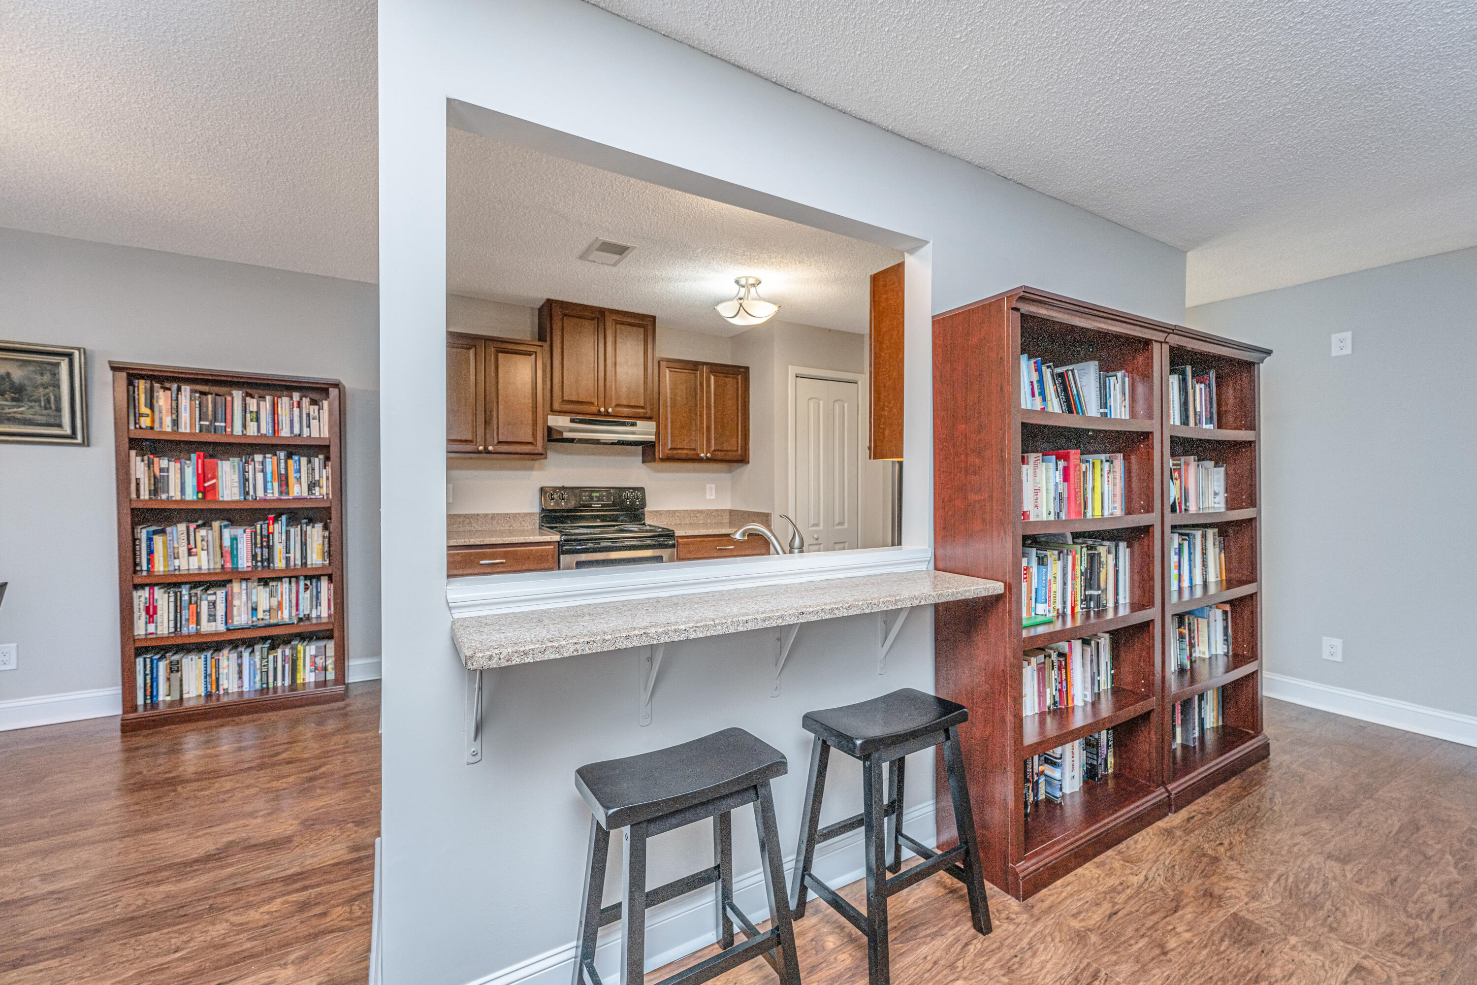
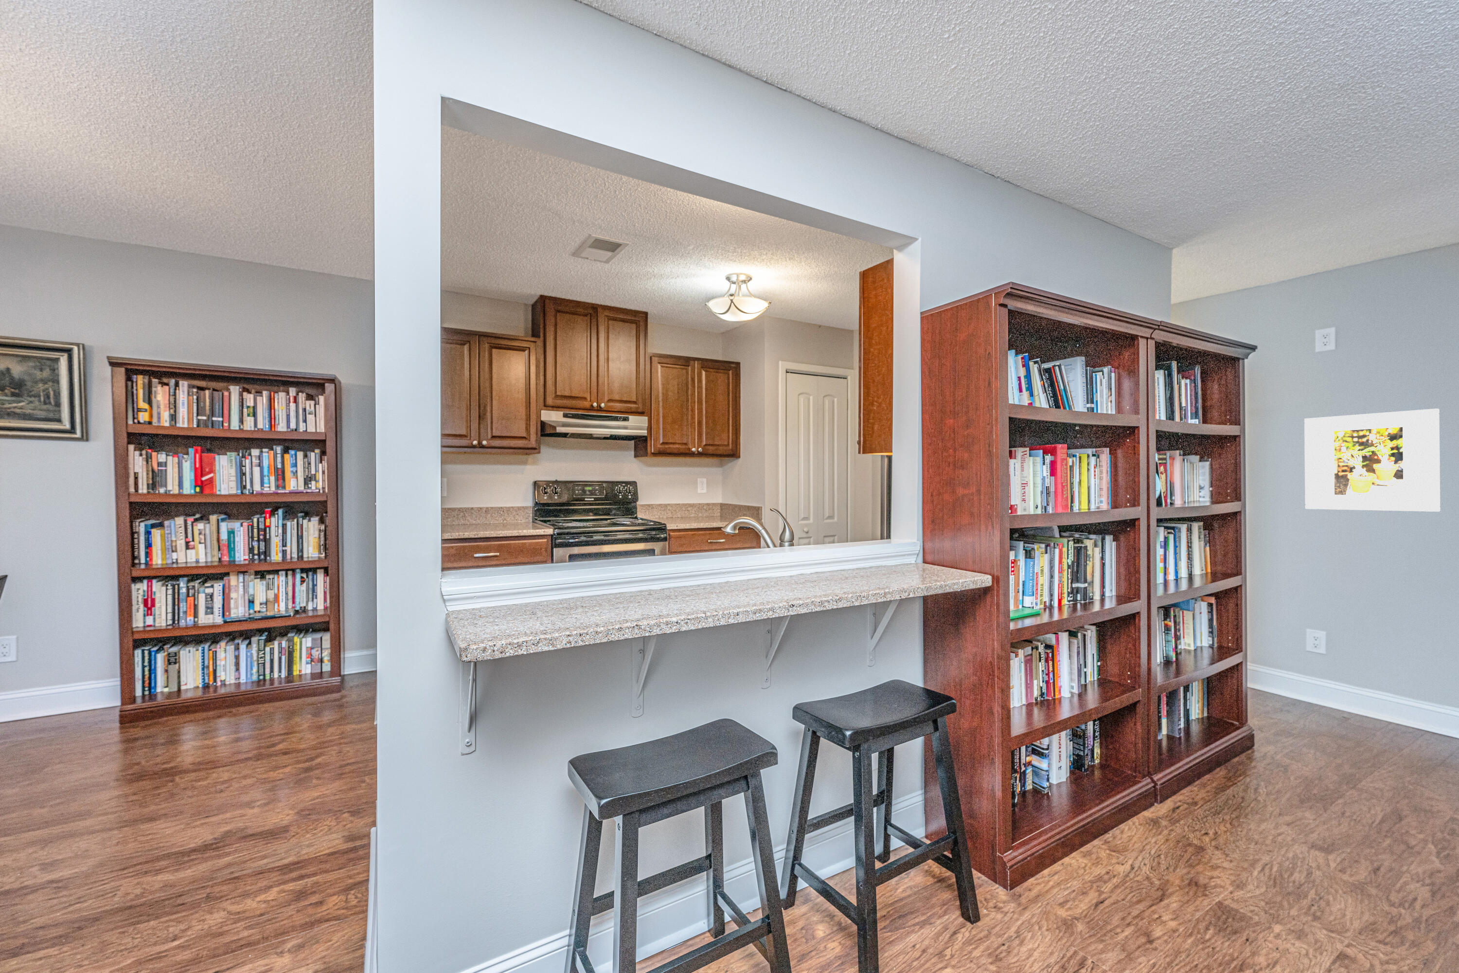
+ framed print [1304,408,1441,513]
